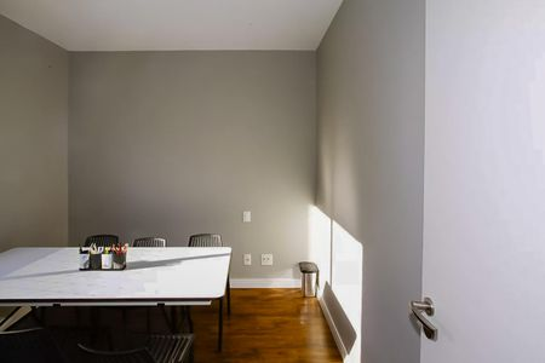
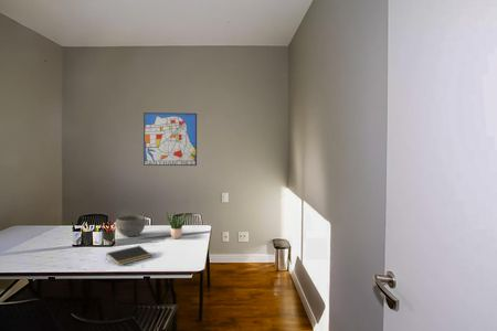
+ bowl [115,214,146,237]
+ notepad [105,245,152,266]
+ potted plant [166,210,187,239]
+ wall art [142,111,198,167]
